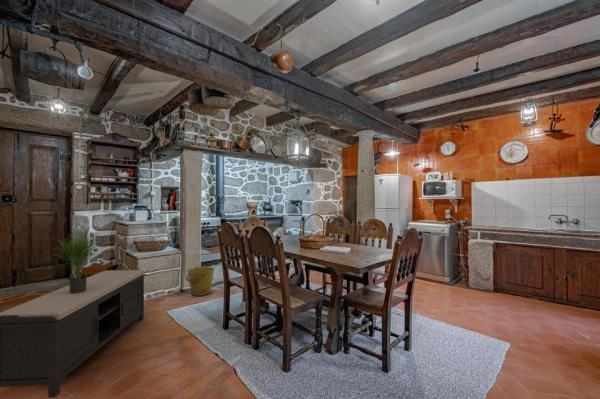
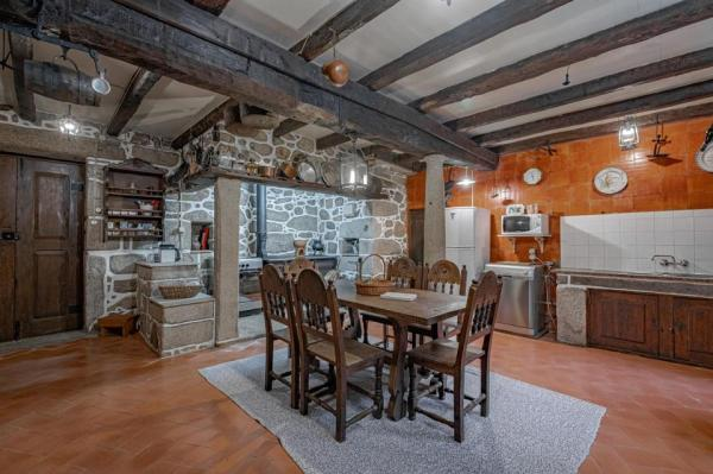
- potted plant [52,225,100,294]
- bucket [185,265,216,297]
- bench [0,269,146,399]
